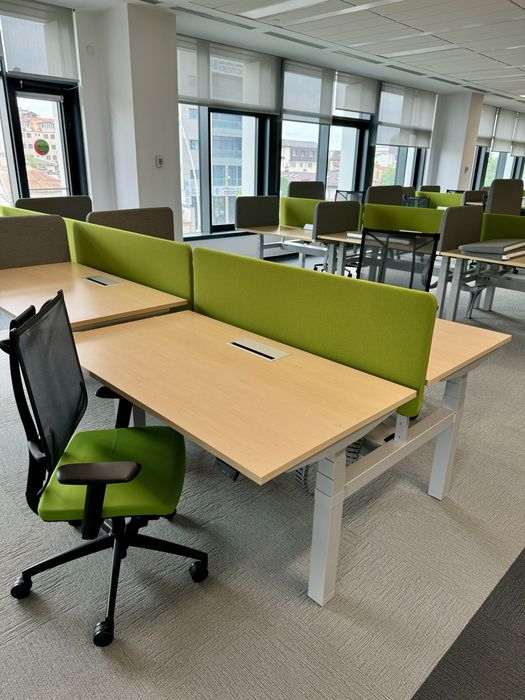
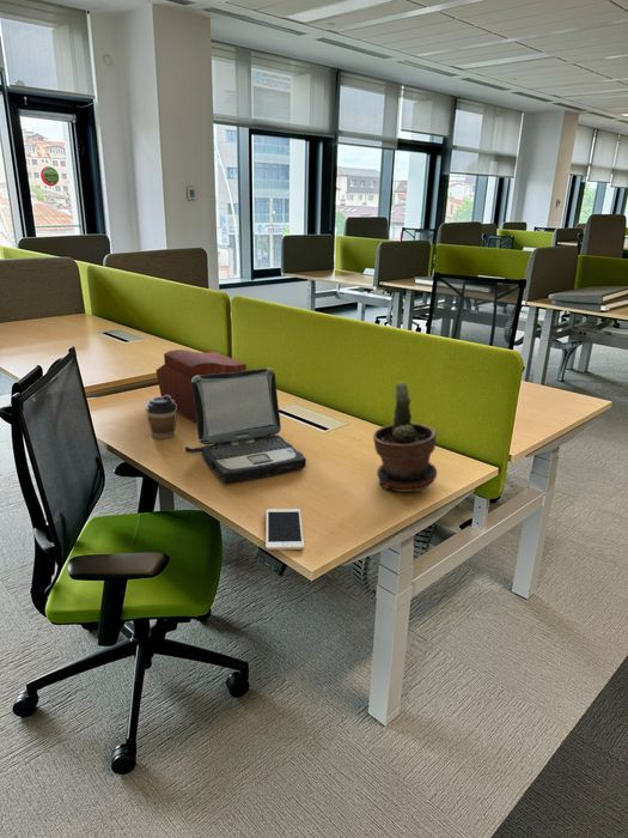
+ cell phone [264,508,305,551]
+ potted plant [372,381,438,493]
+ sewing box [156,348,248,424]
+ laptop [184,368,307,484]
+ coffee cup [145,395,178,441]
